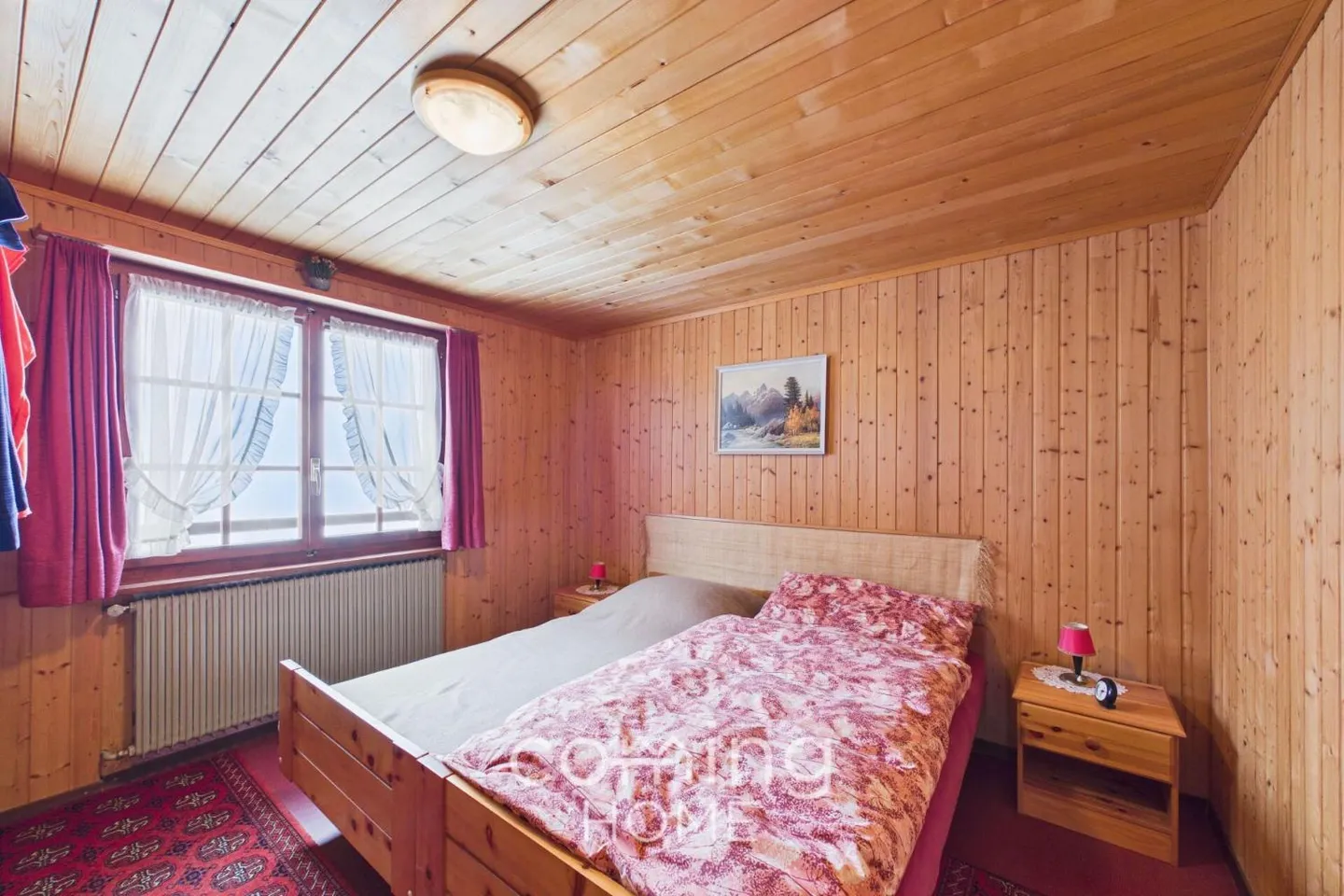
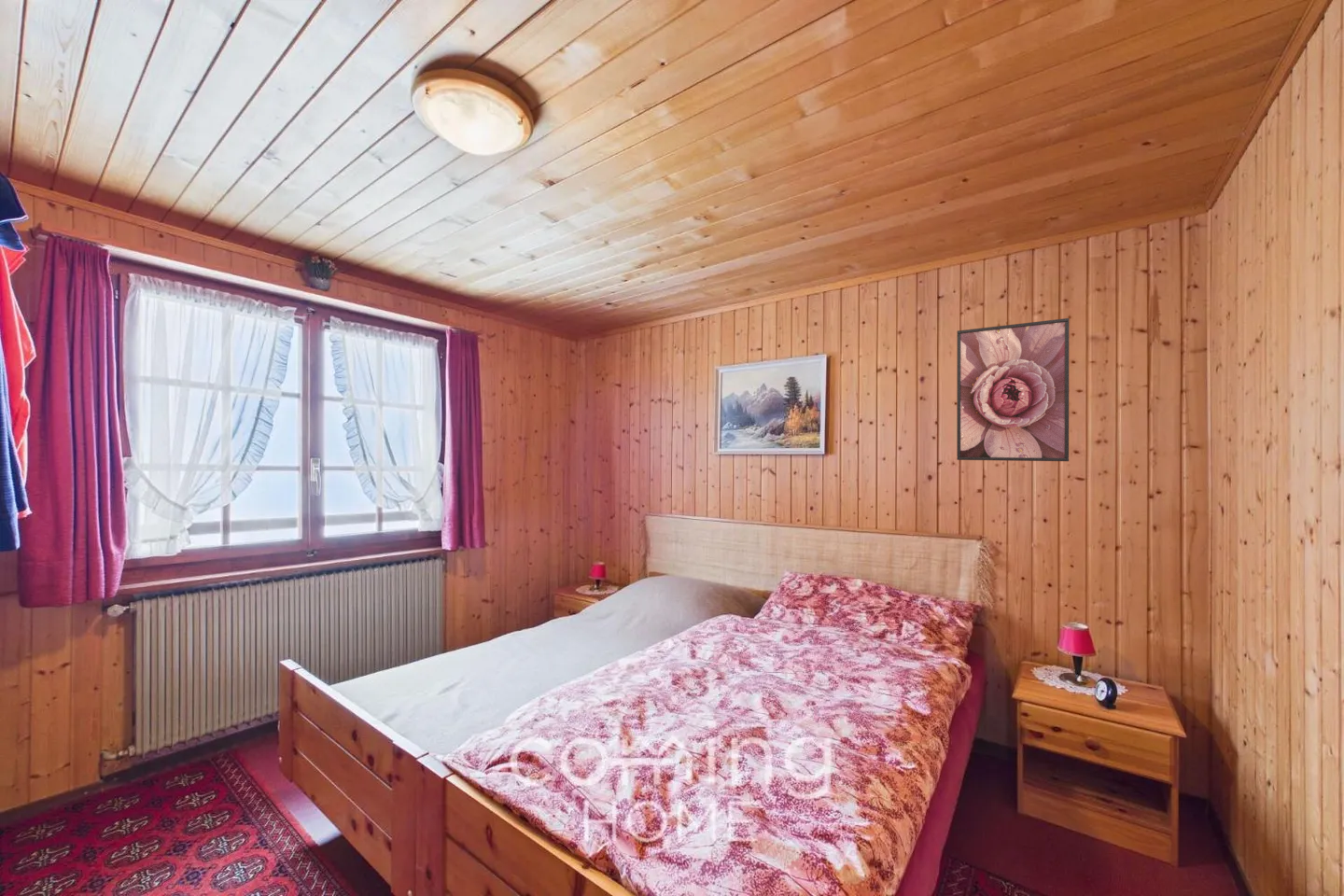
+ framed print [956,317,1070,462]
